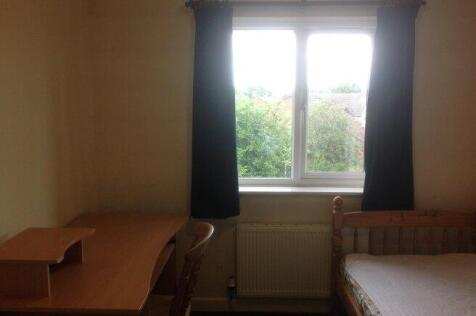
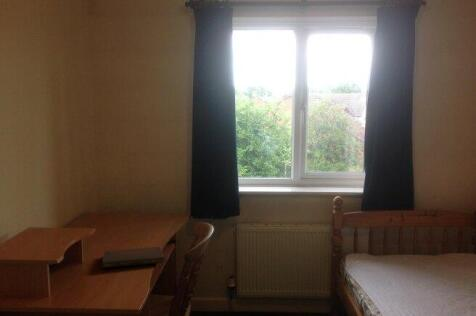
+ notebook [101,246,165,269]
